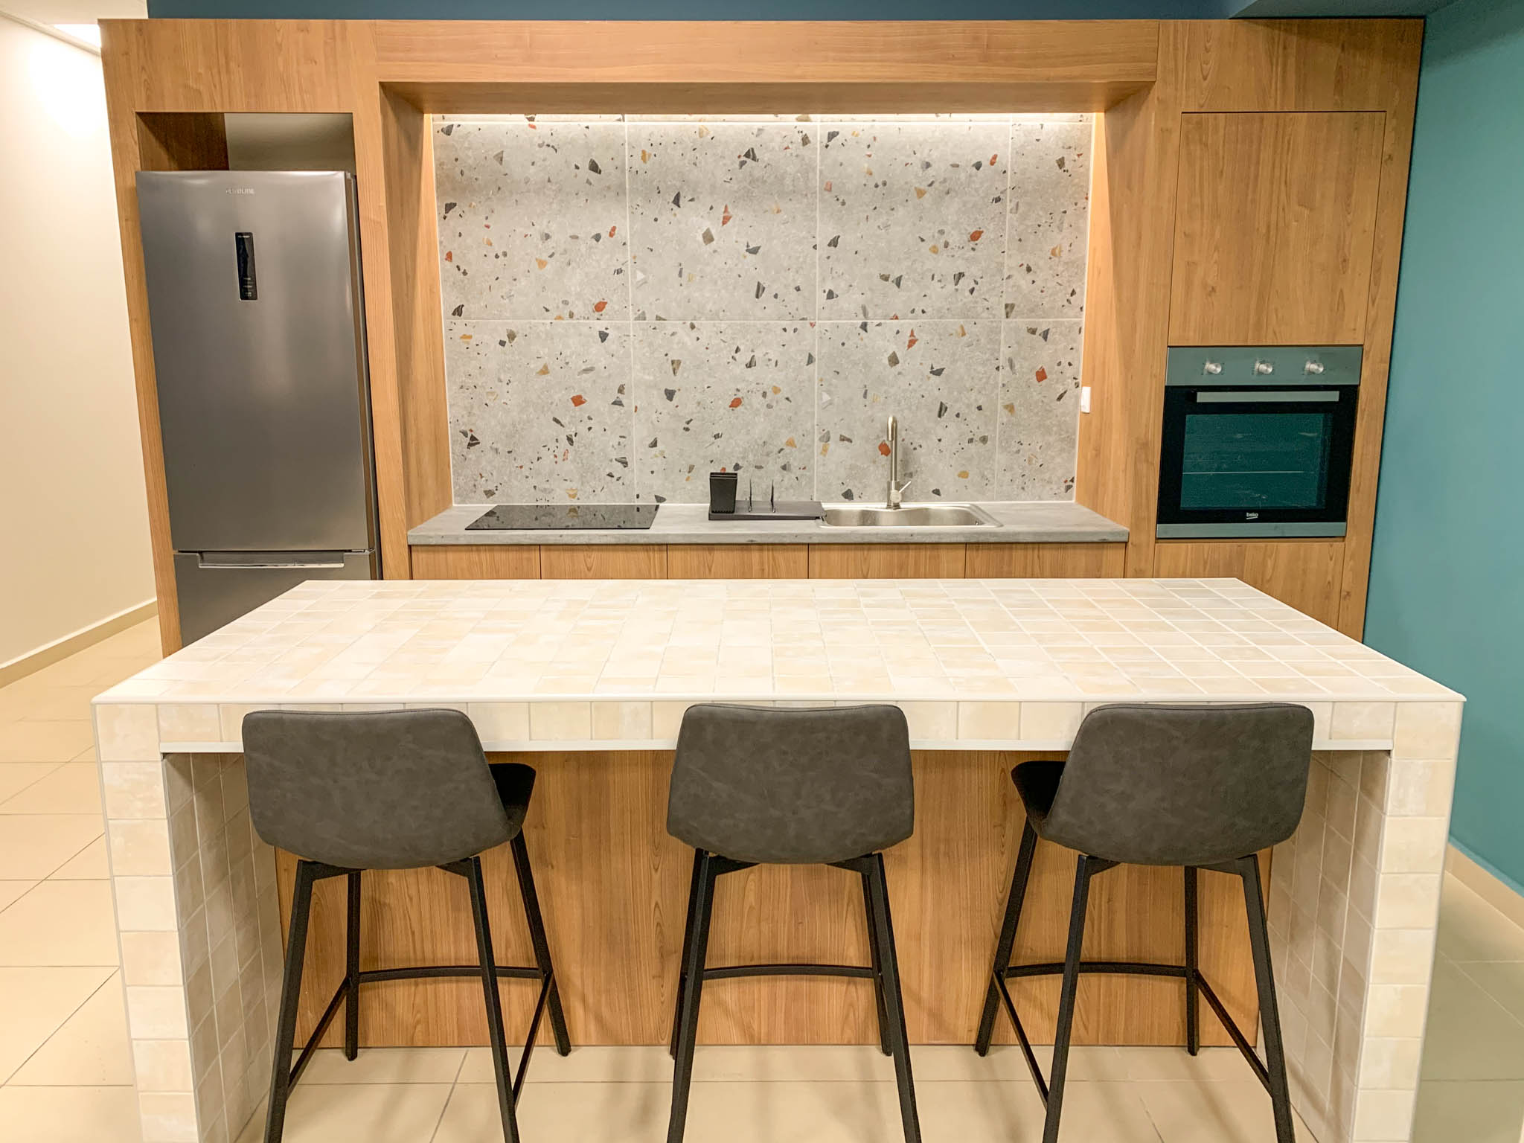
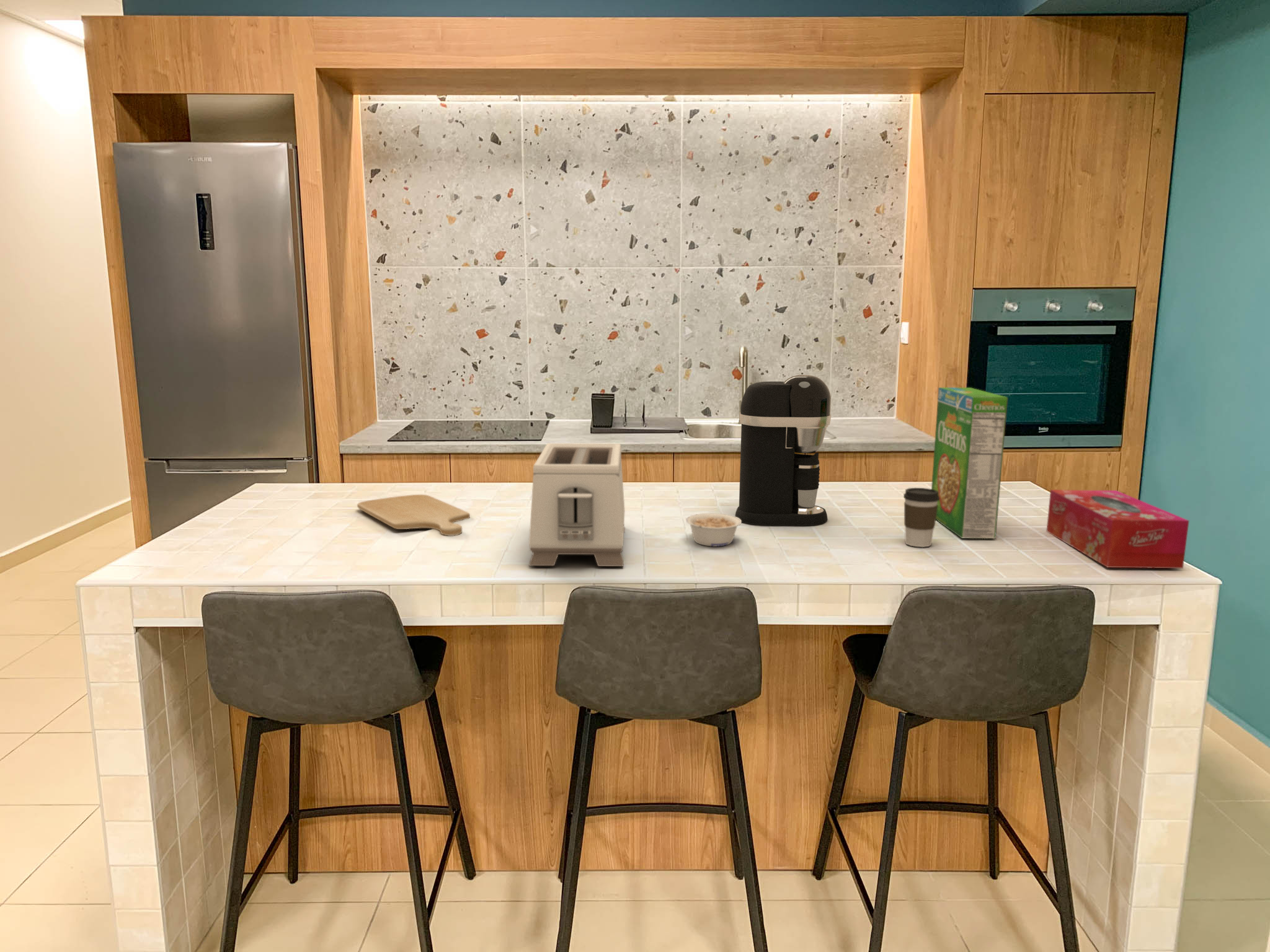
+ chopping board [357,494,471,537]
+ tissue box [1046,489,1190,569]
+ legume [685,513,742,547]
+ cereal box [931,387,1008,539]
+ coffee cup [903,487,939,548]
+ coffee maker [735,374,832,526]
+ toaster [528,443,626,567]
